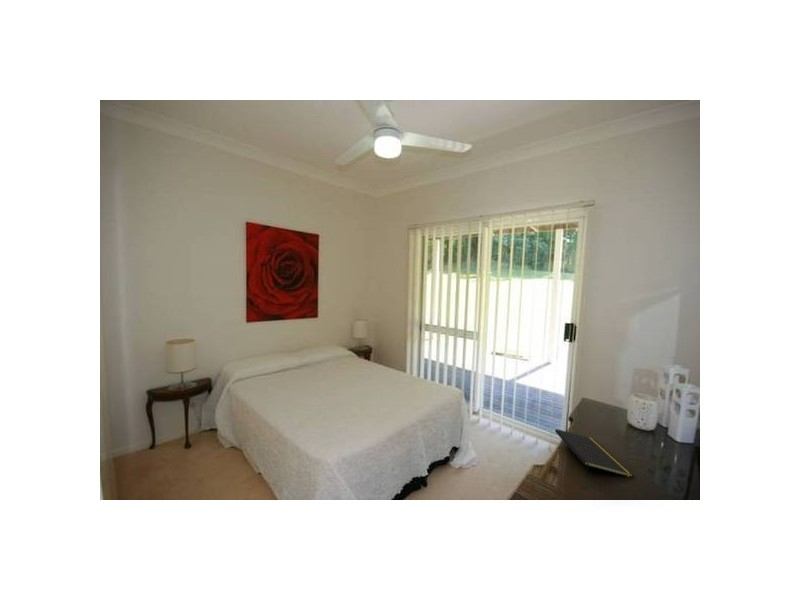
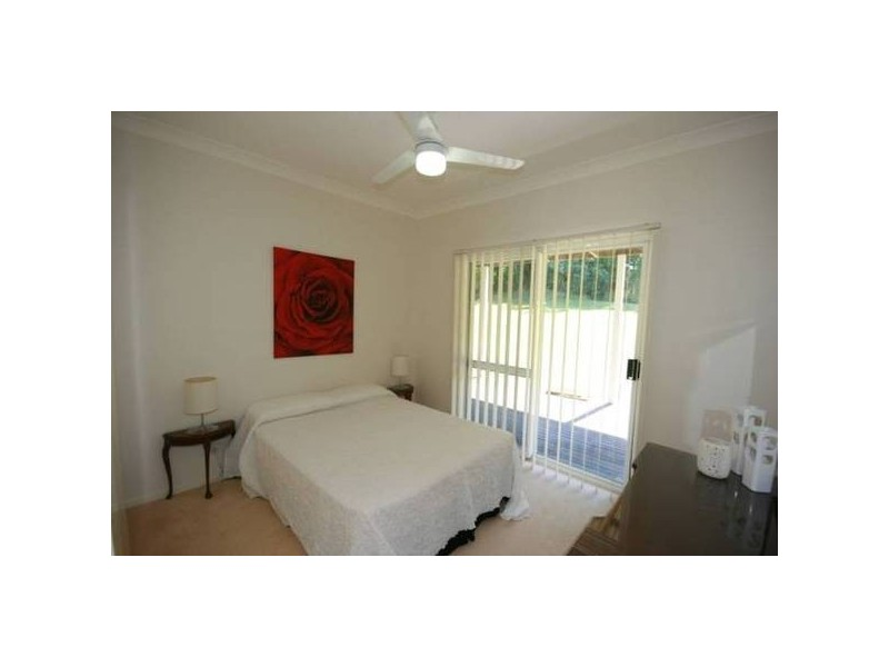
- notepad [554,428,635,478]
